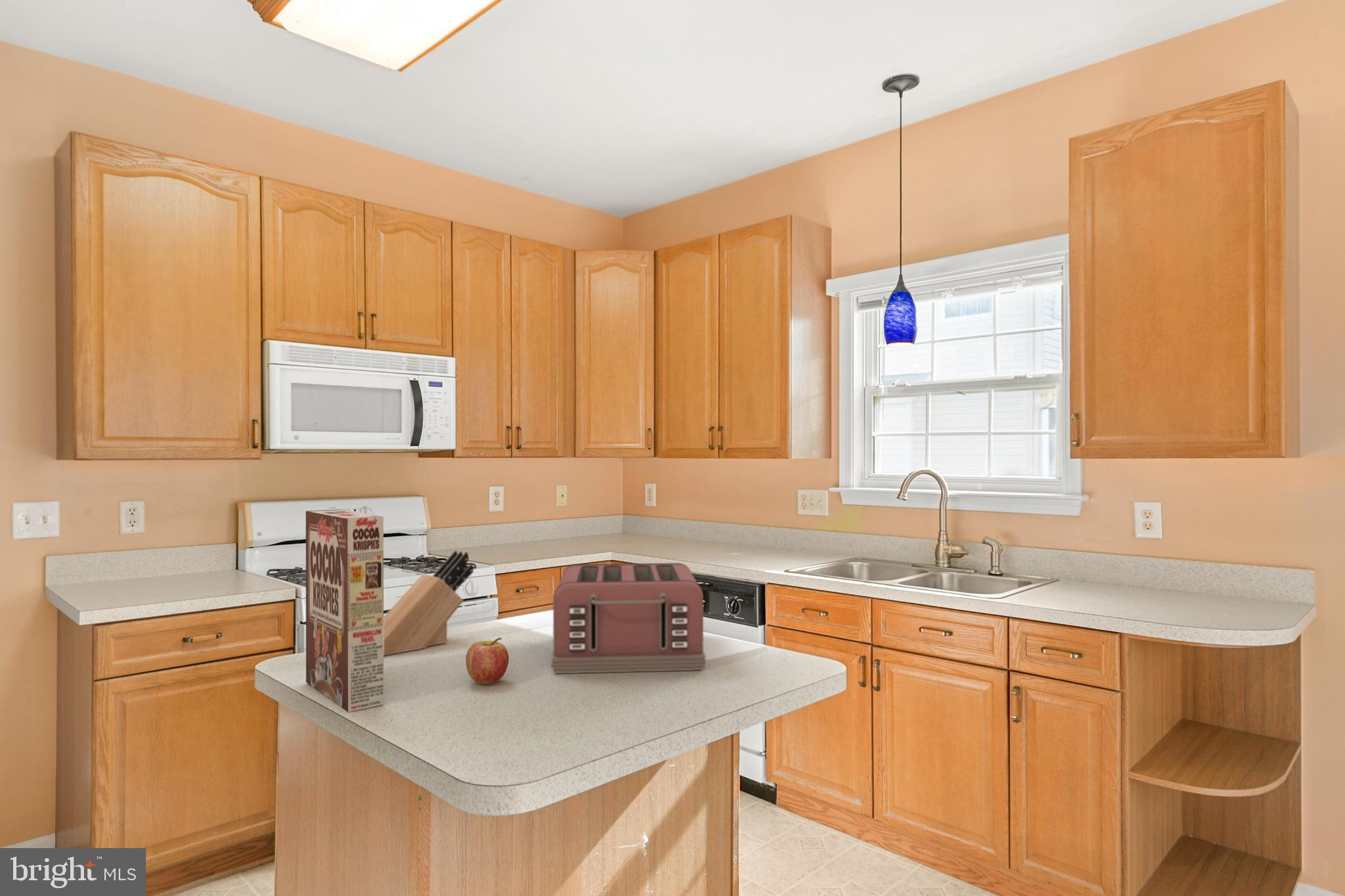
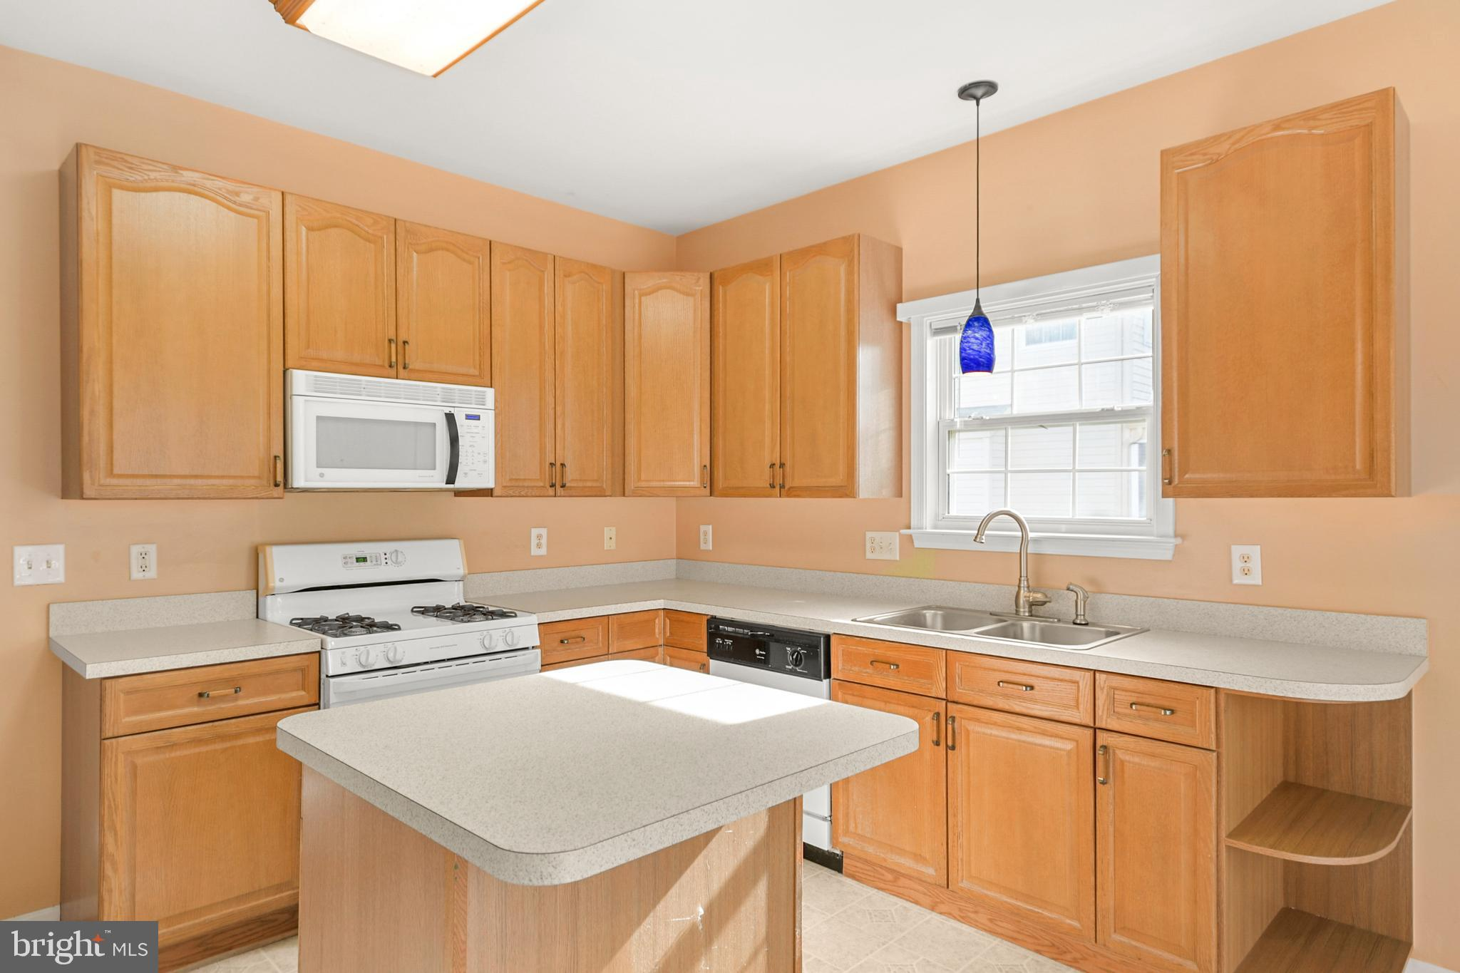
- cereal box [305,509,384,713]
- fruit [465,637,510,685]
- knife block [384,550,474,656]
- toaster [550,562,707,674]
